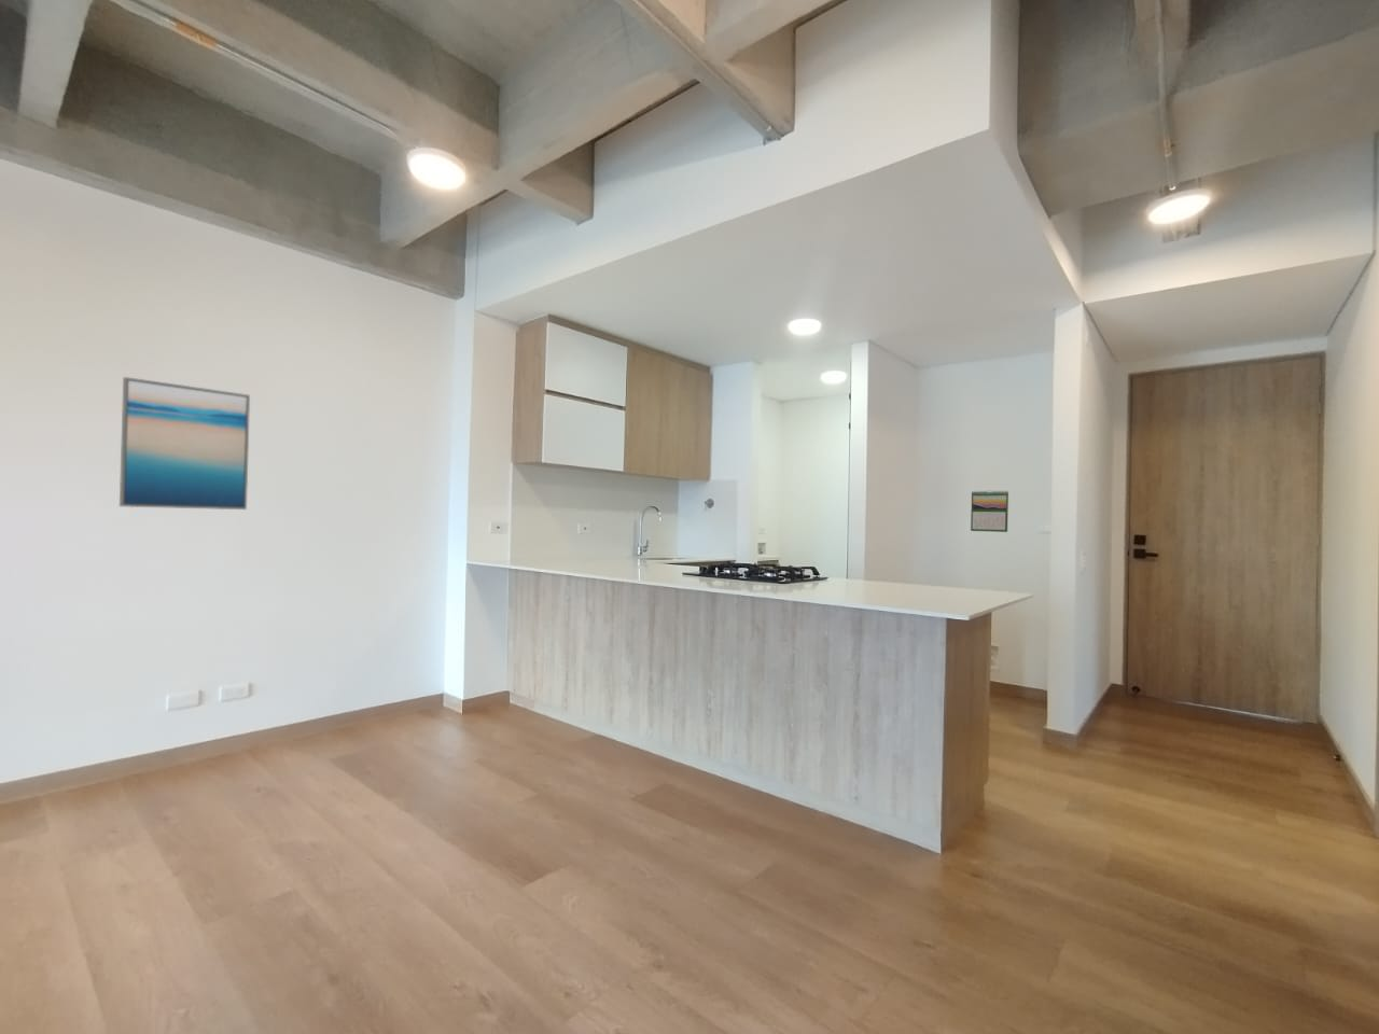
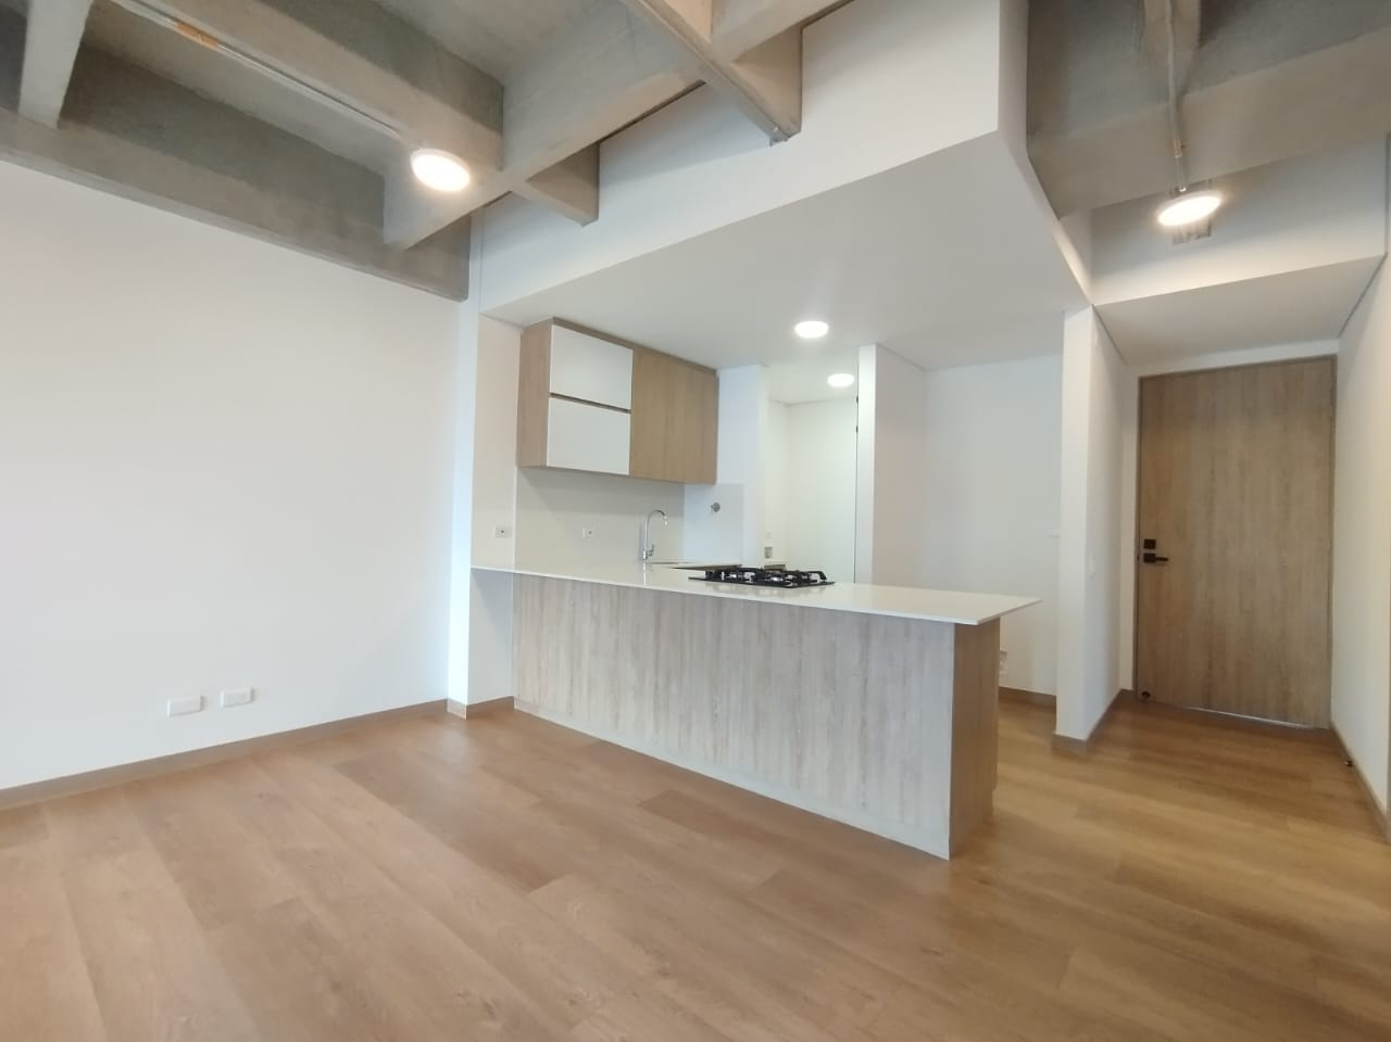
- wall art [118,376,251,510]
- calendar [970,489,1010,533]
